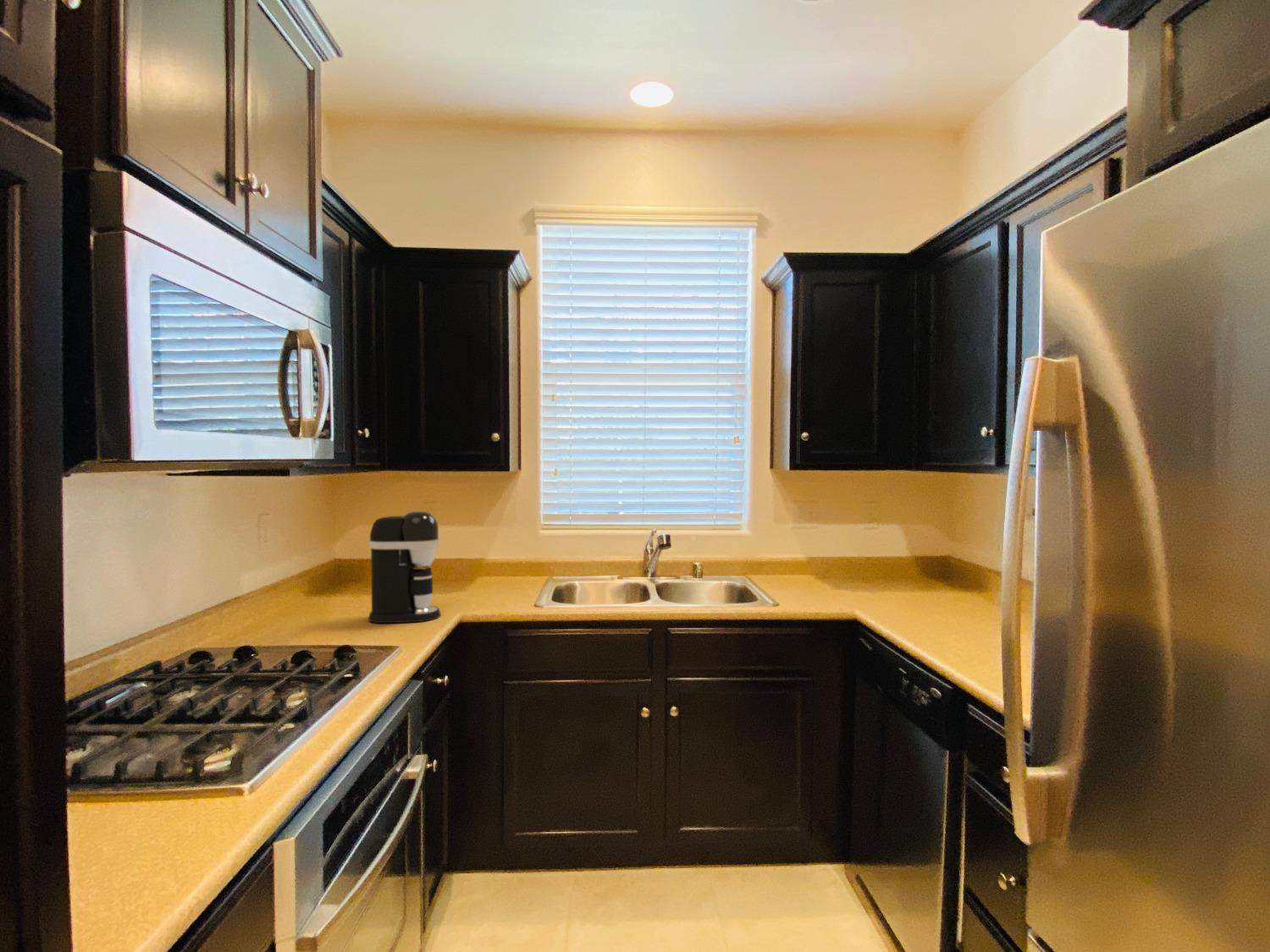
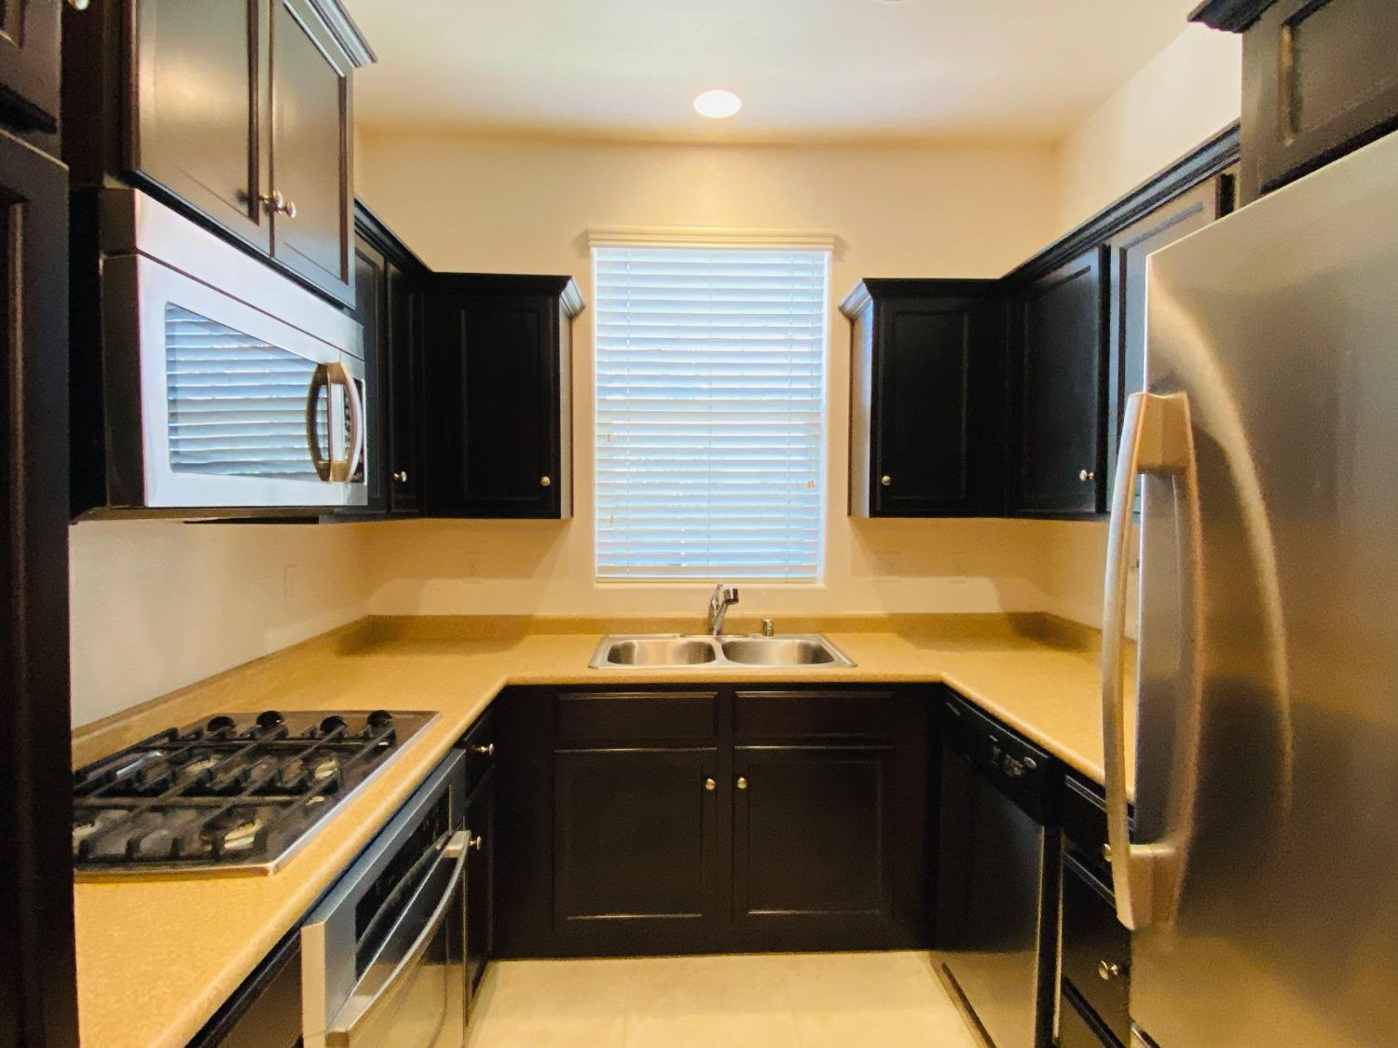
- coffee maker [367,510,441,624]
